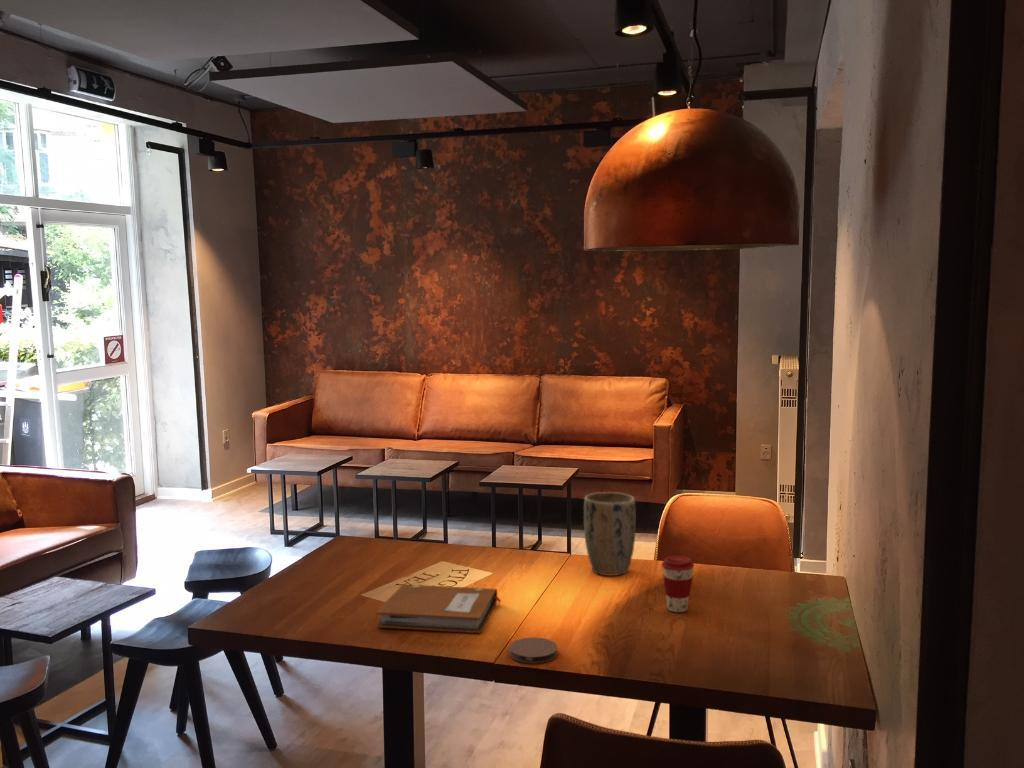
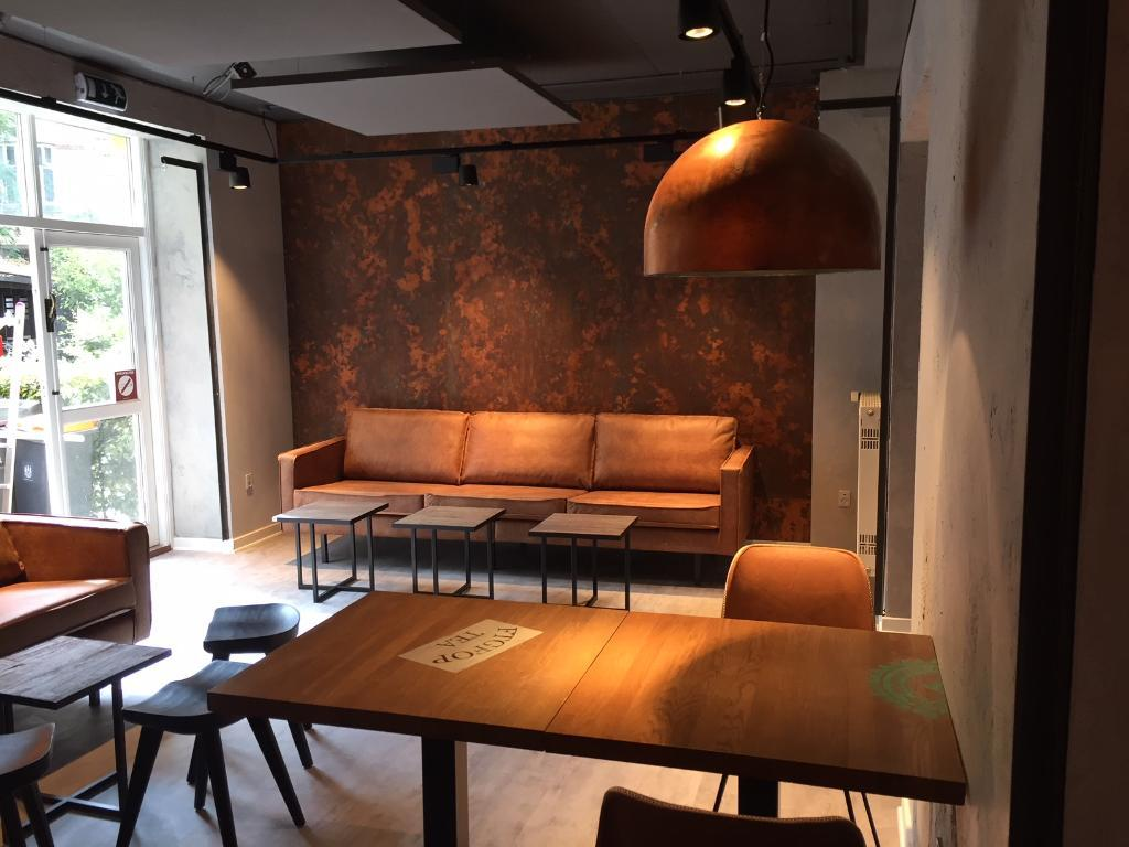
- plant pot [583,491,637,577]
- coffee cup [661,555,695,613]
- coaster [508,636,559,664]
- notebook [375,583,502,634]
